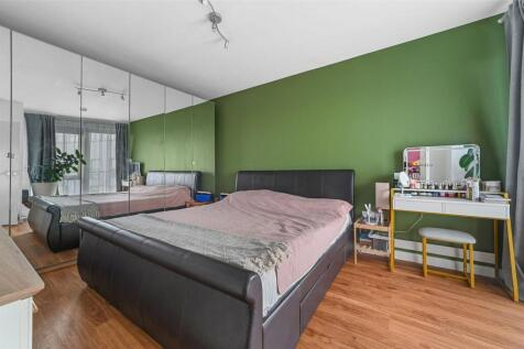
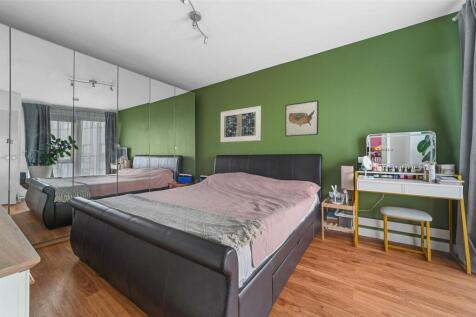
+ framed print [219,105,262,143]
+ wall art [284,99,320,137]
